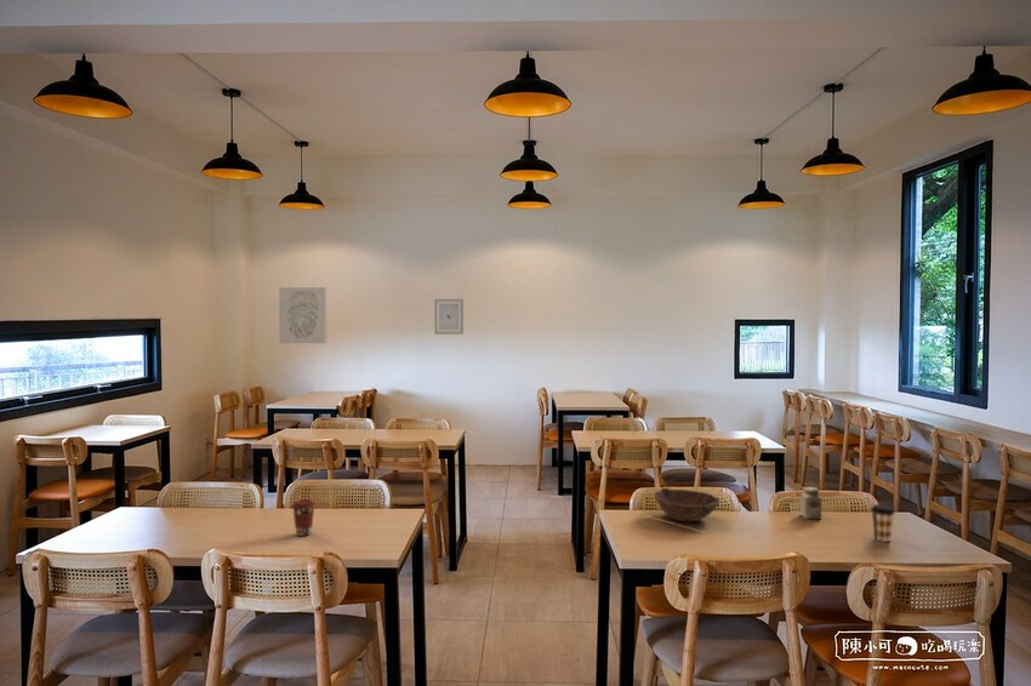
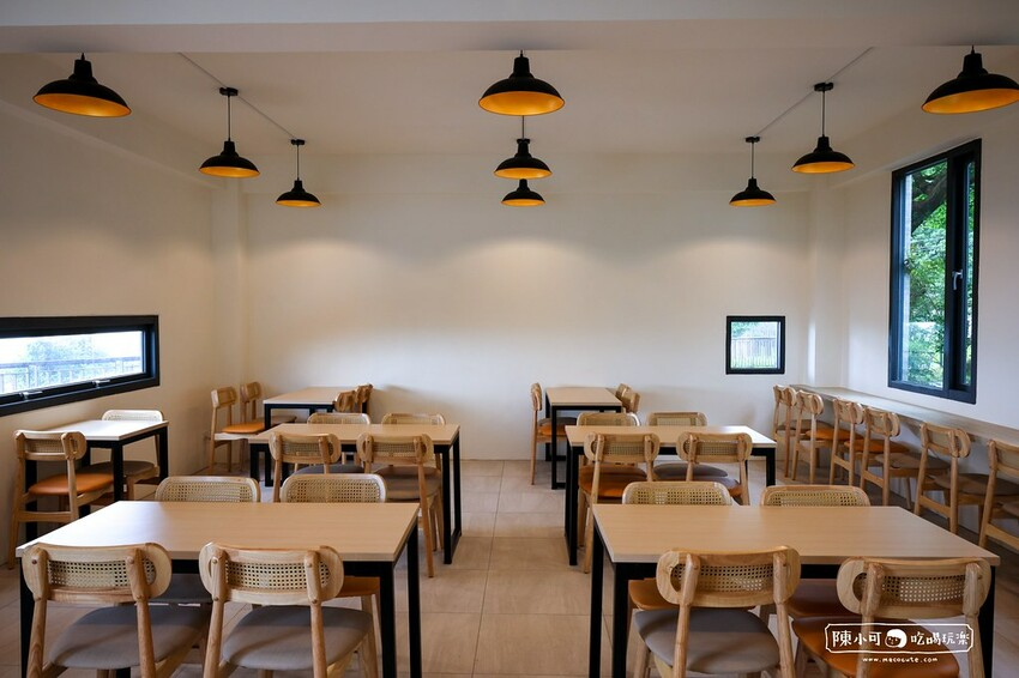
- wall art [433,298,465,336]
- bowl [653,486,722,522]
- coffee cup [870,503,896,543]
- salt shaker [799,486,822,520]
- coffee cup [291,498,317,537]
- wall art [278,286,327,344]
